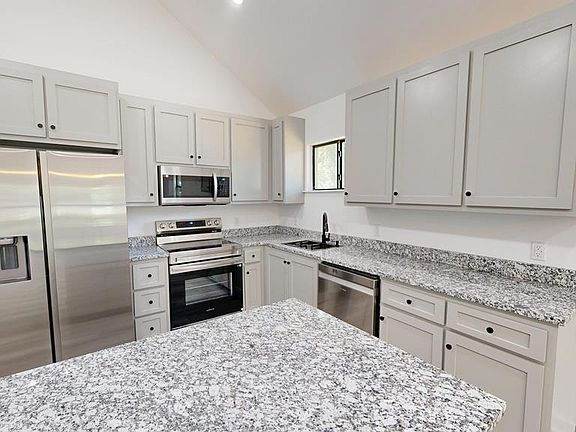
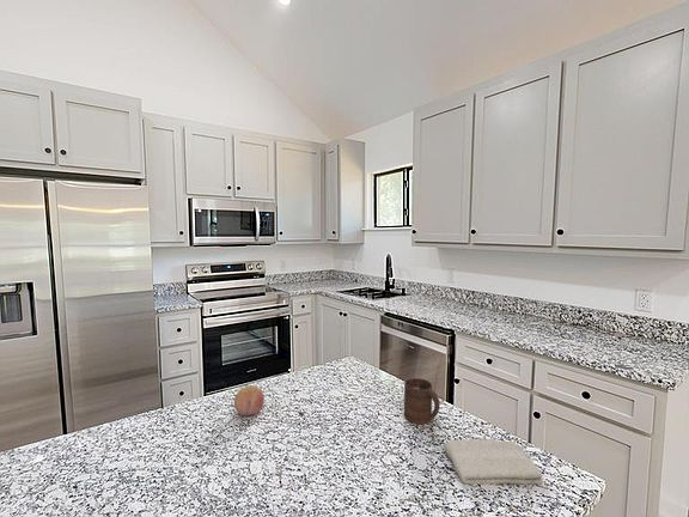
+ washcloth [443,438,543,486]
+ fruit [233,384,266,416]
+ cup [403,377,440,425]
